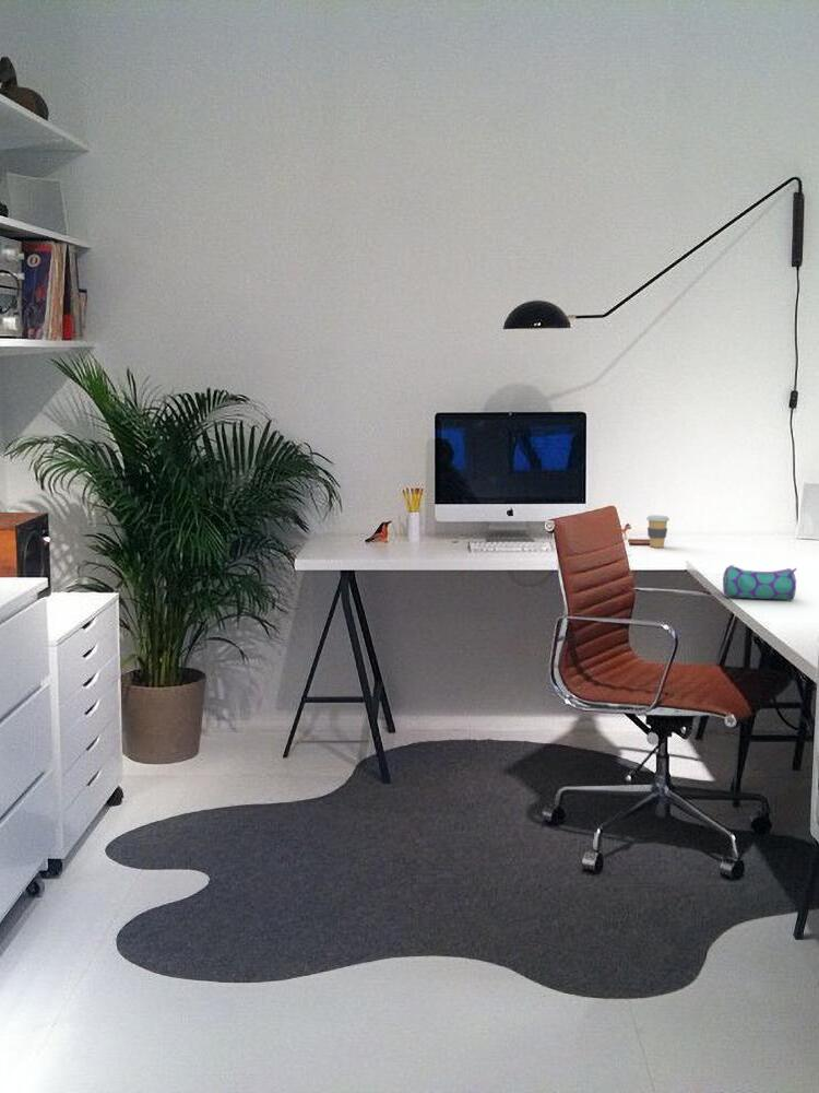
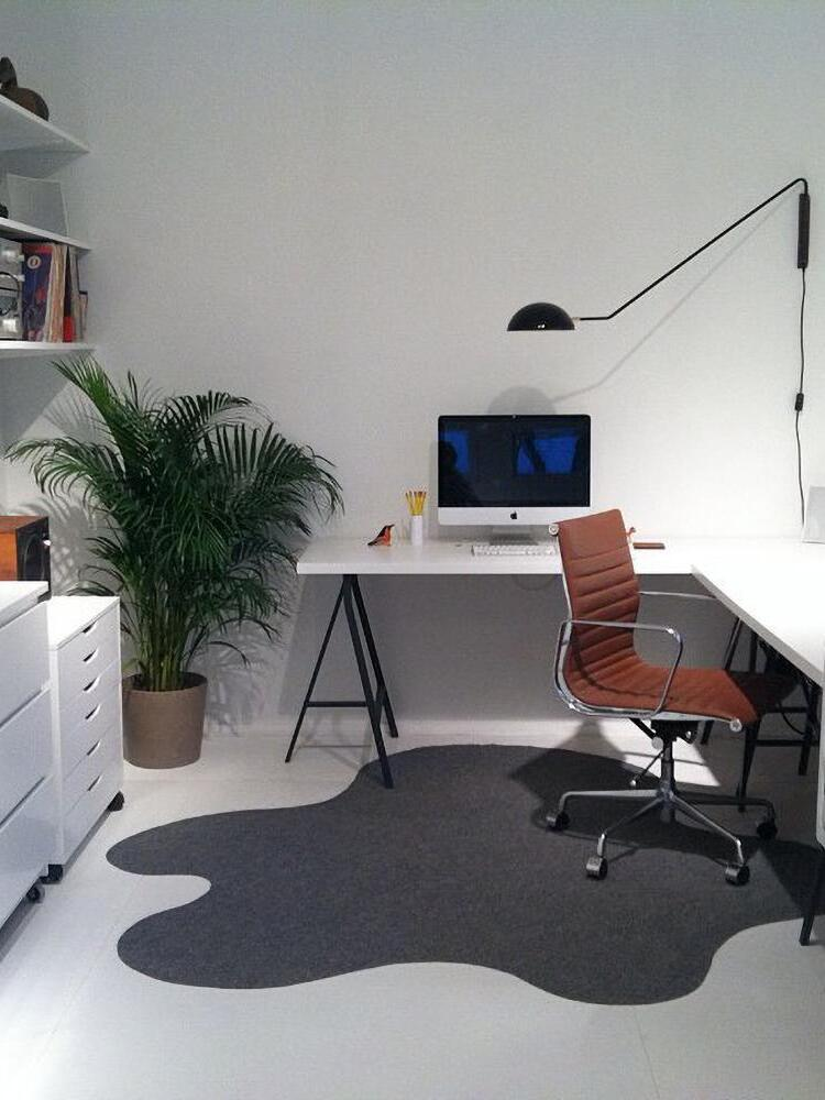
- coffee cup [645,514,670,549]
- pencil case [722,564,798,601]
